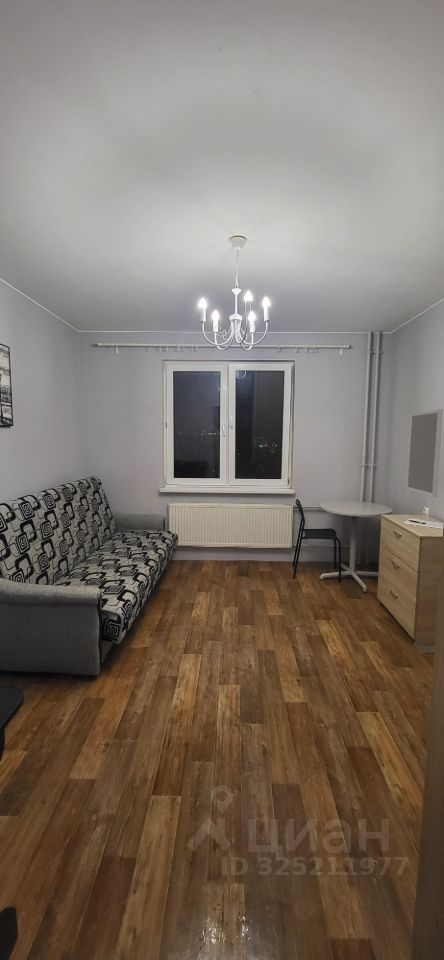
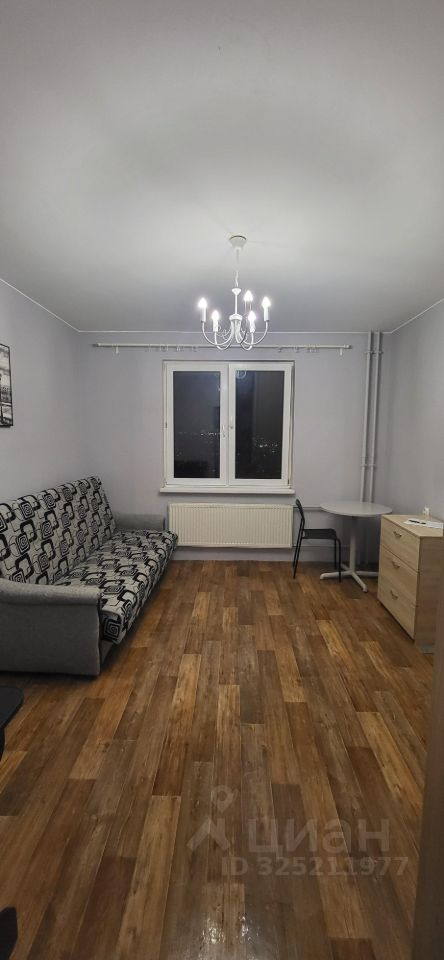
- home mirror [405,408,444,498]
